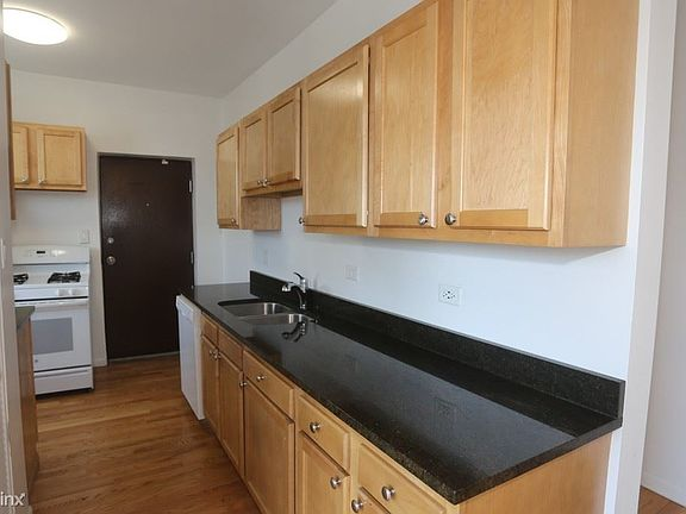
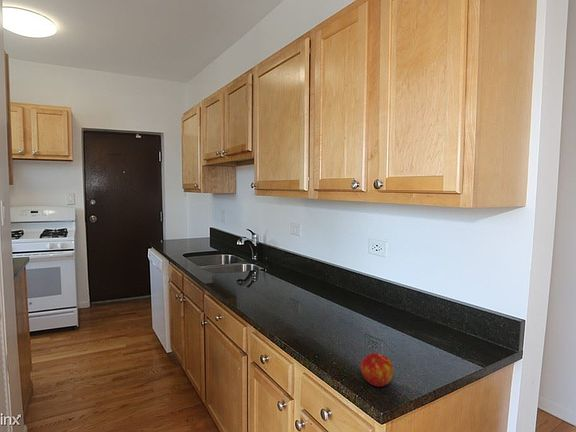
+ apple [360,352,394,387]
